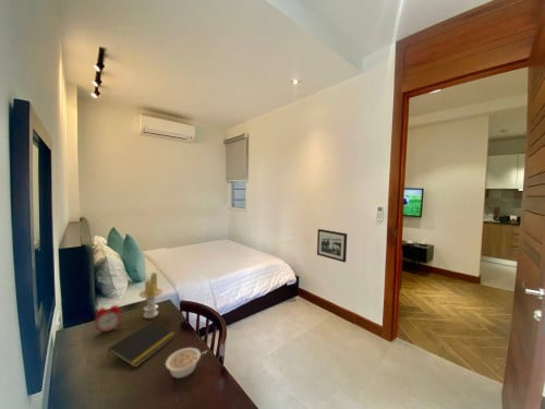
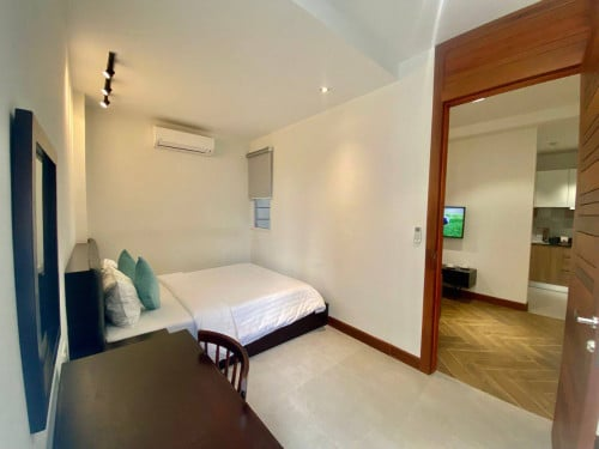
- legume [165,347,208,380]
- candle [137,272,164,320]
- picture frame [316,228,348,264]
- notepad [106,321,177,369]
- alarm clock [94,301,122,335]
